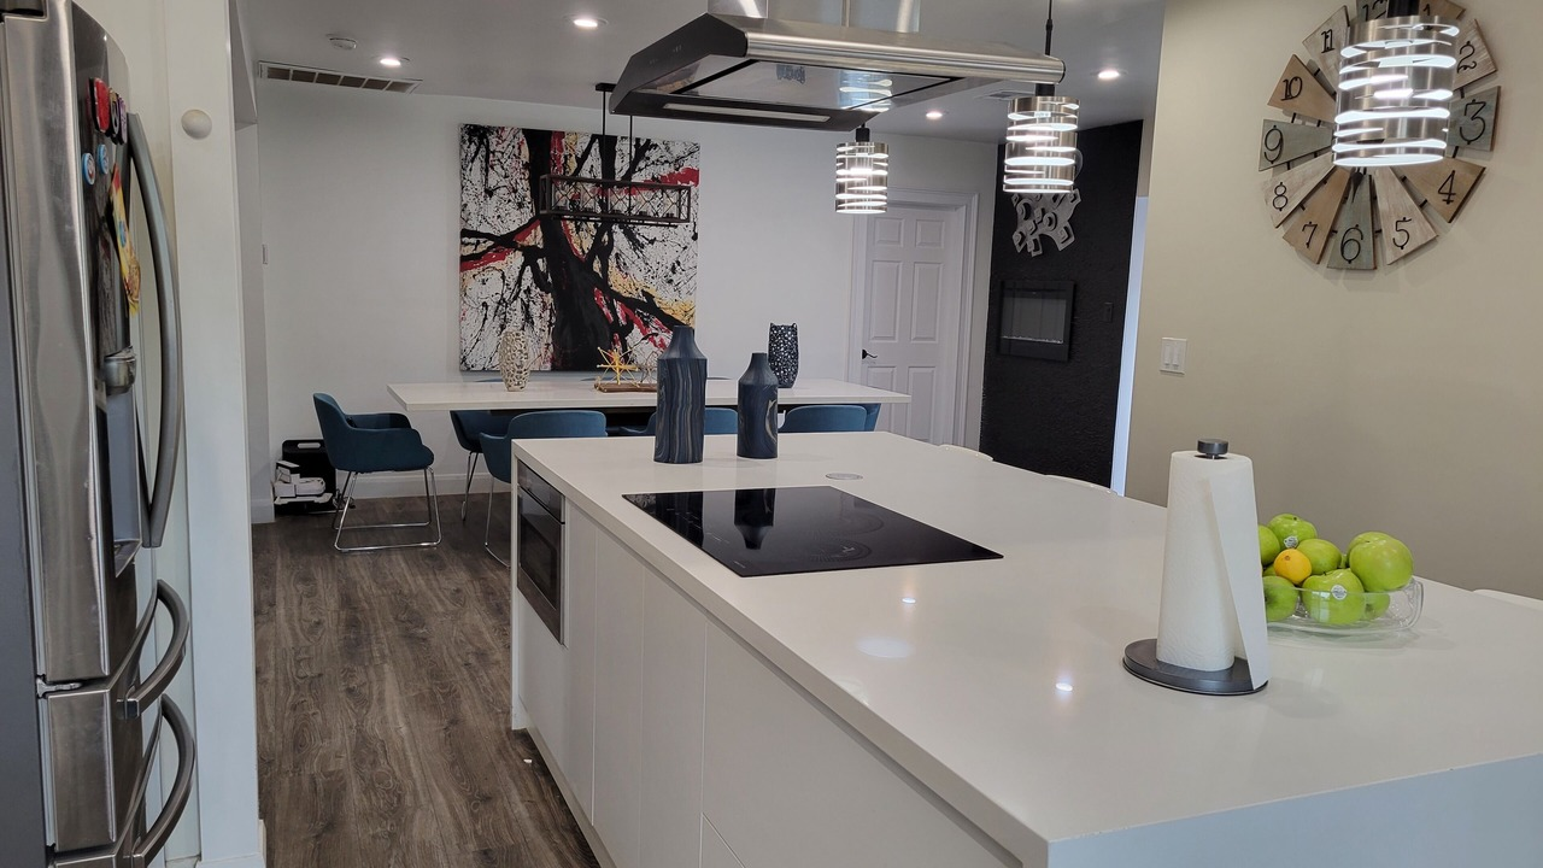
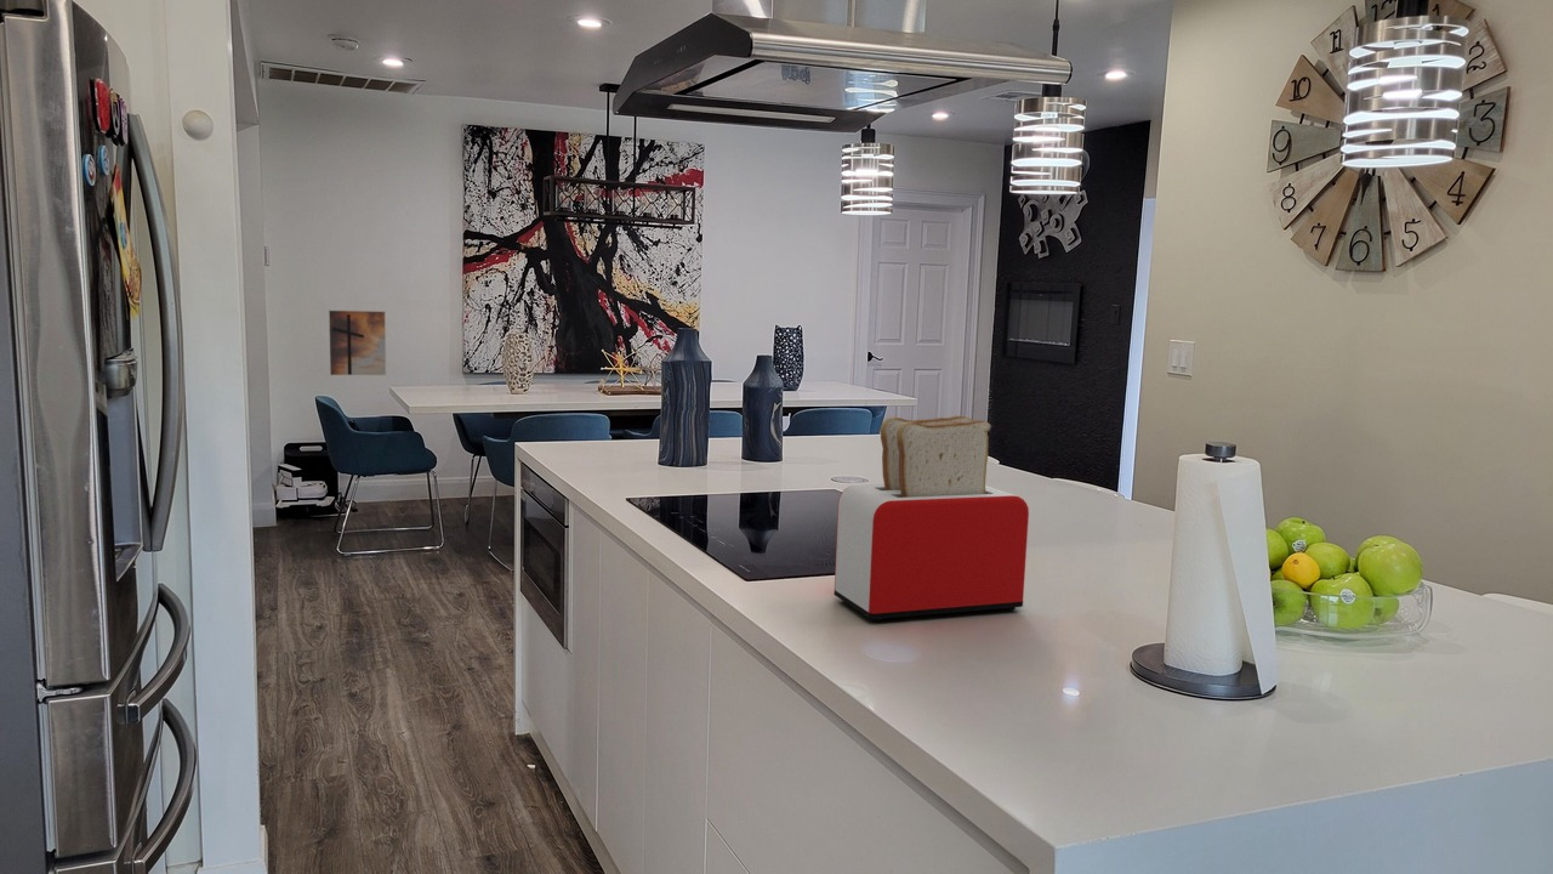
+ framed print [328,308,387,376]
+ toaster [834,415,1030,623]
